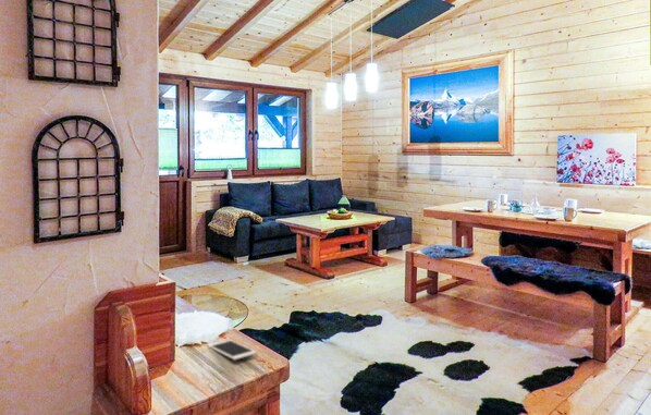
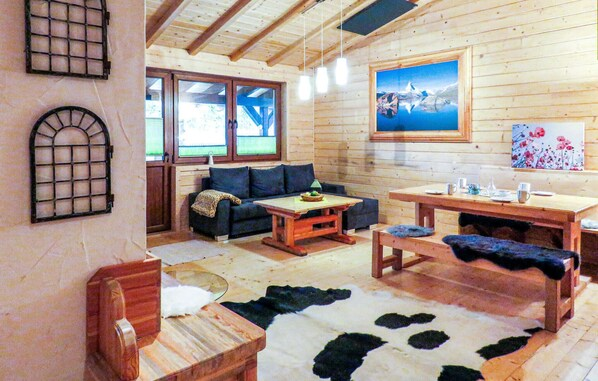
- cell phone [206,340,258,361]
